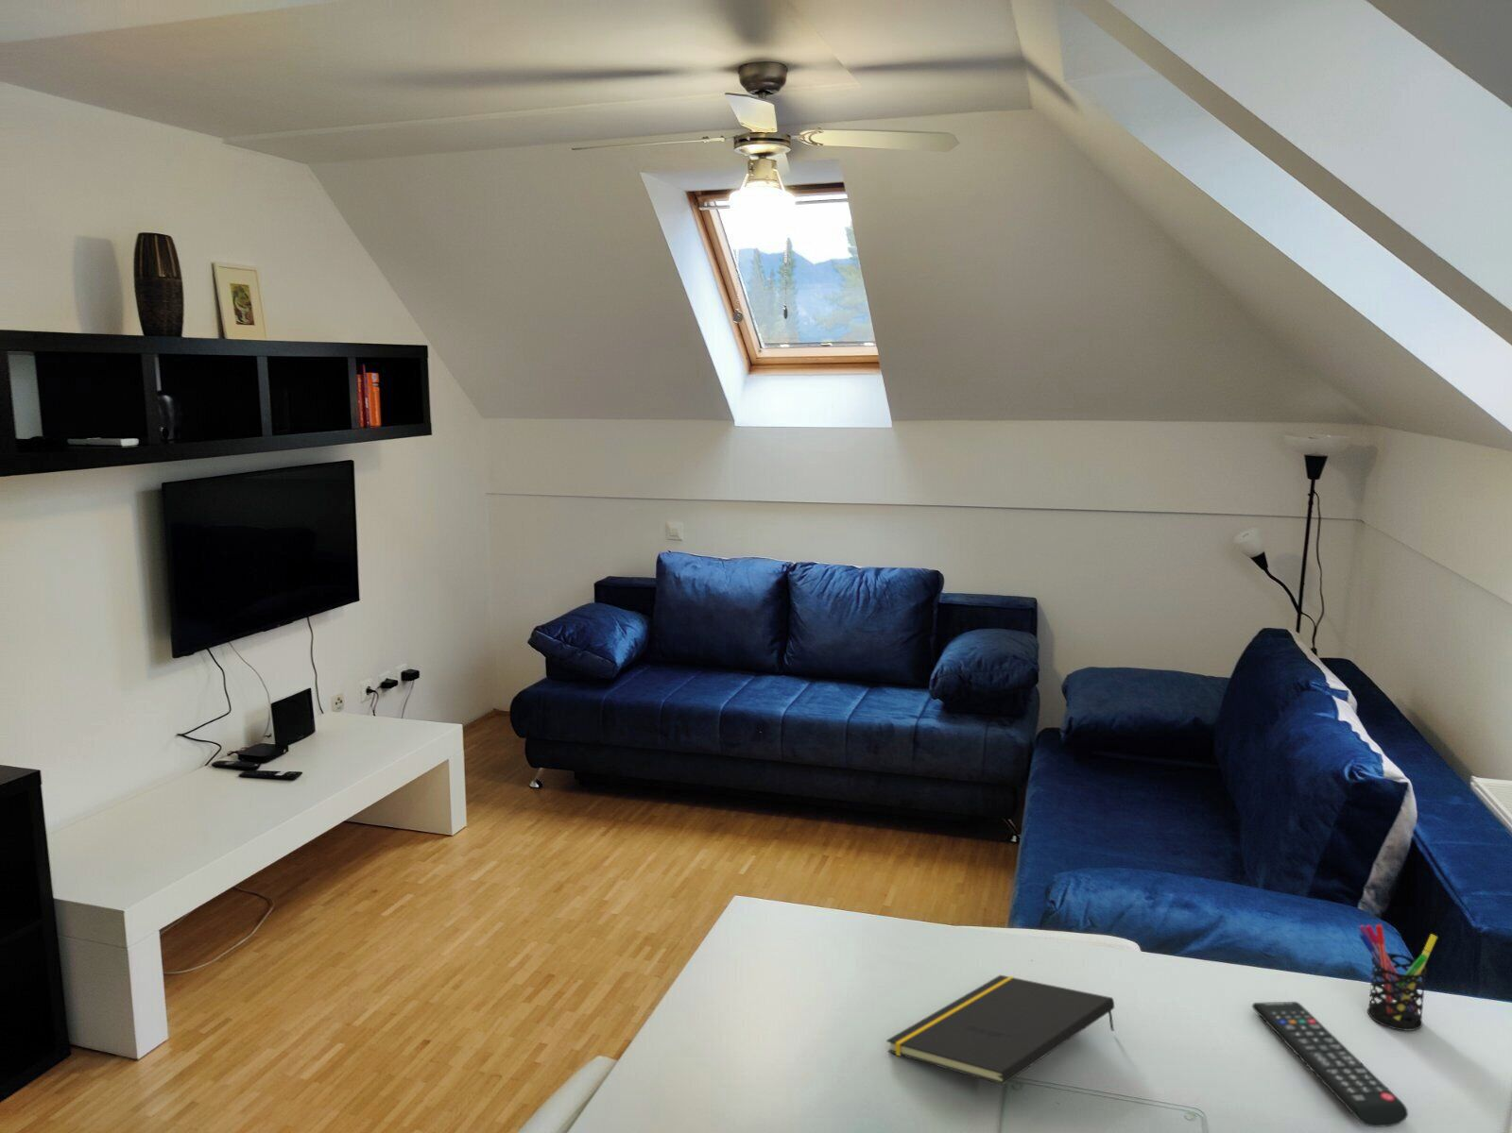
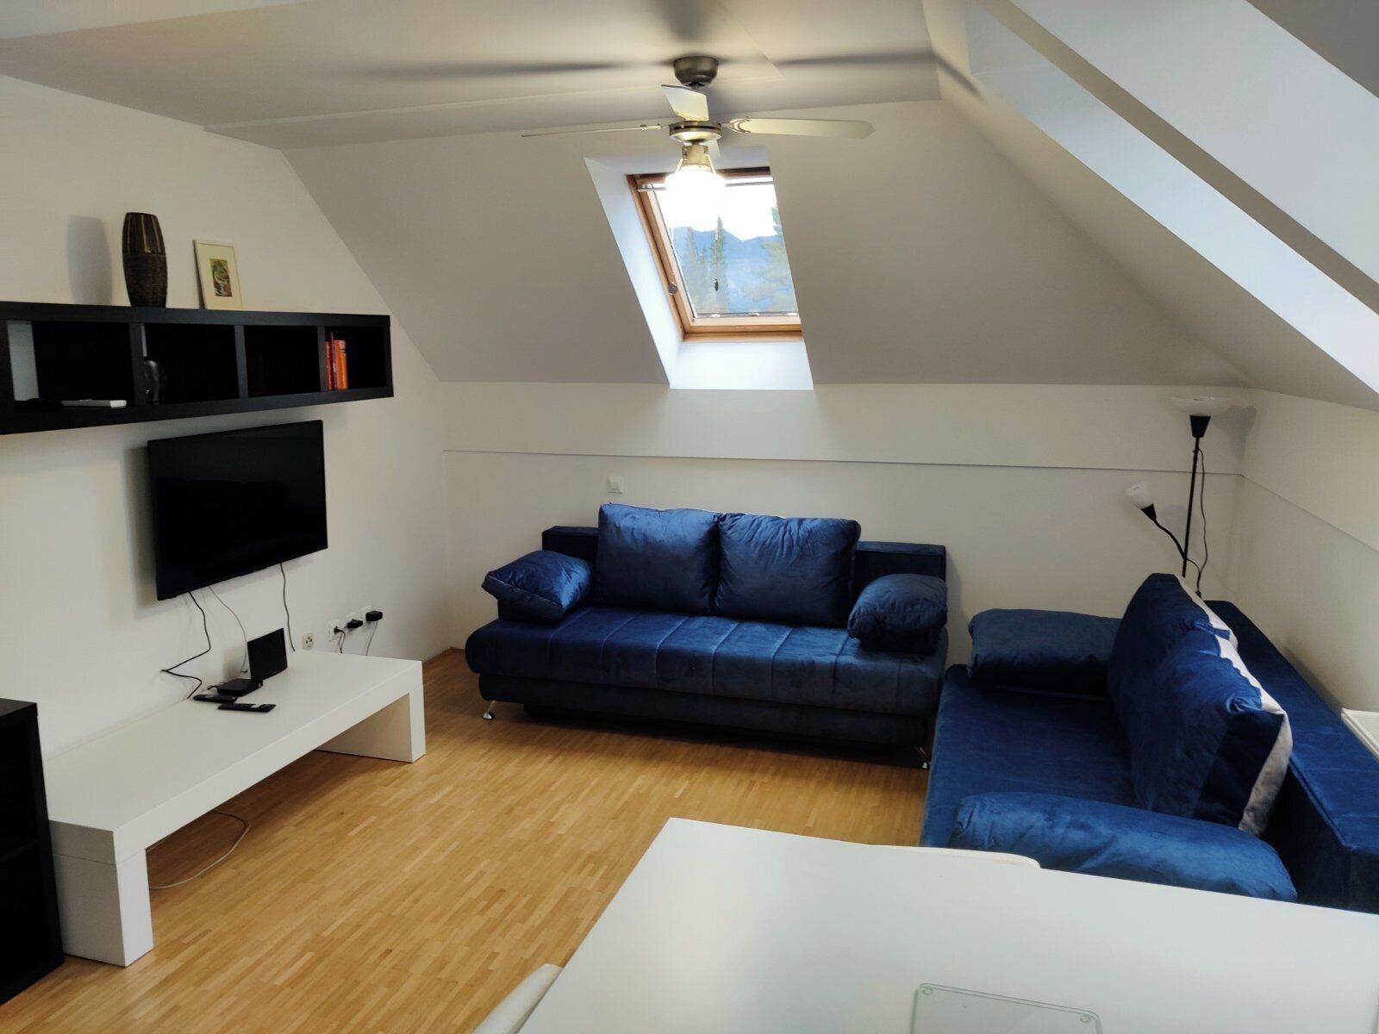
- pen holder [1358,924,1438,1032]
- remote control [1251,1001,1408,1128]
- notepad [886,975,1116,1085]
